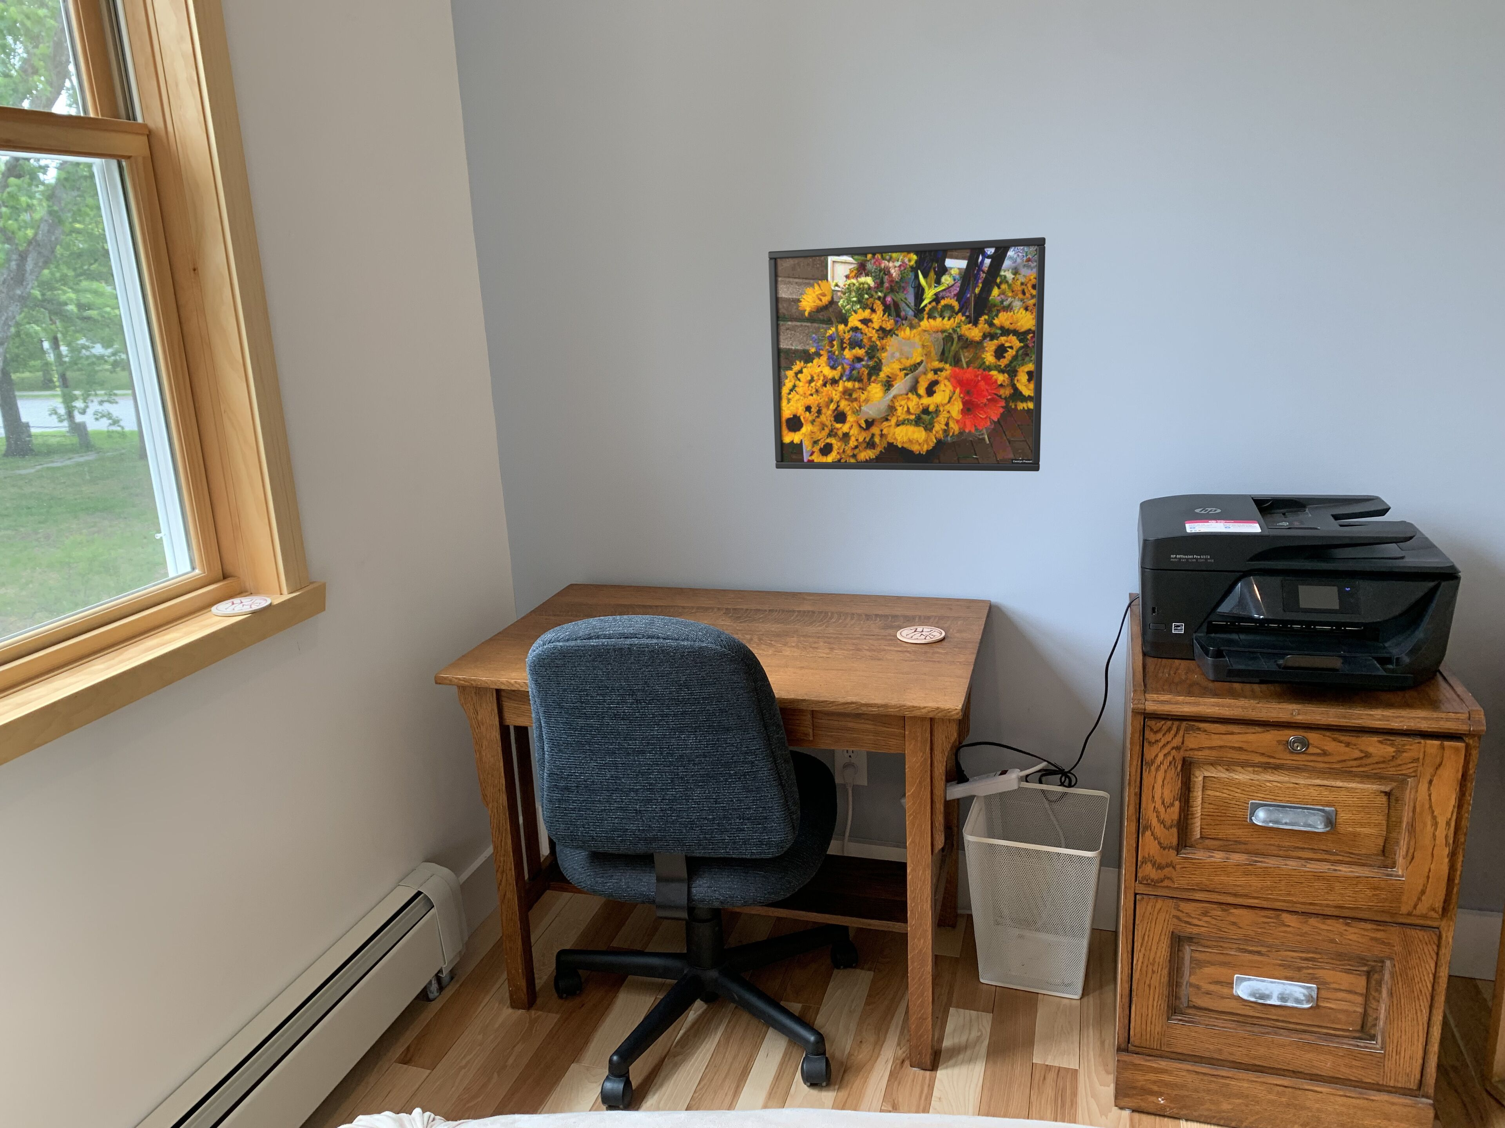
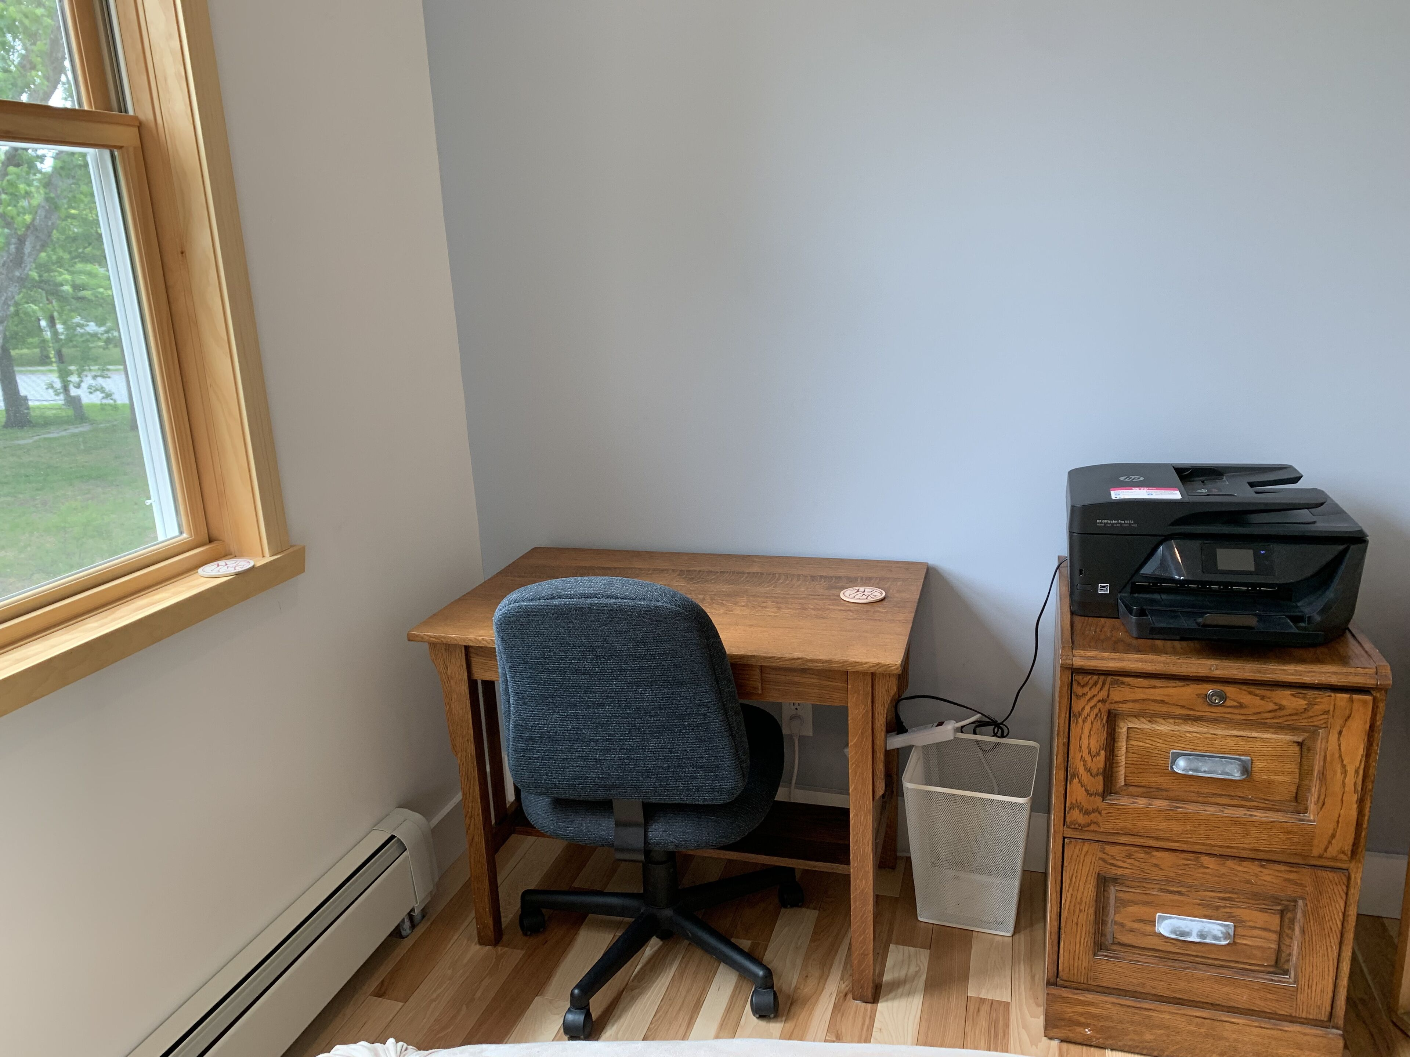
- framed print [768,237,1046,472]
